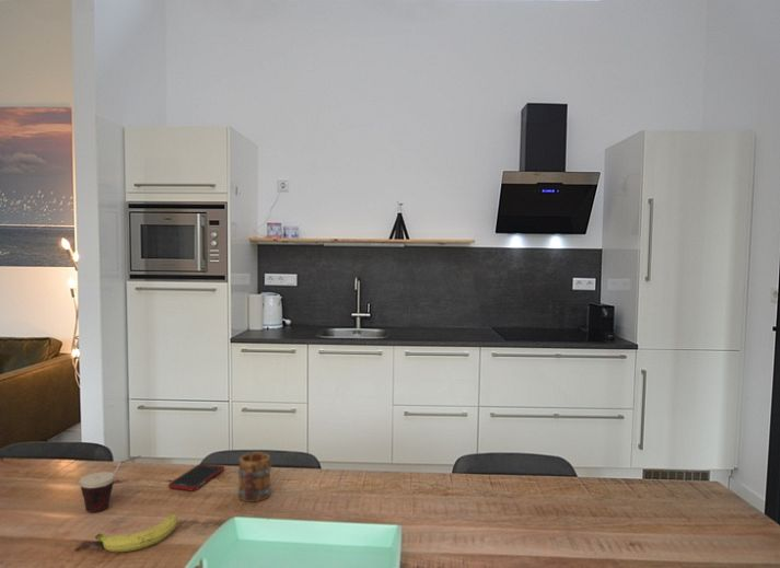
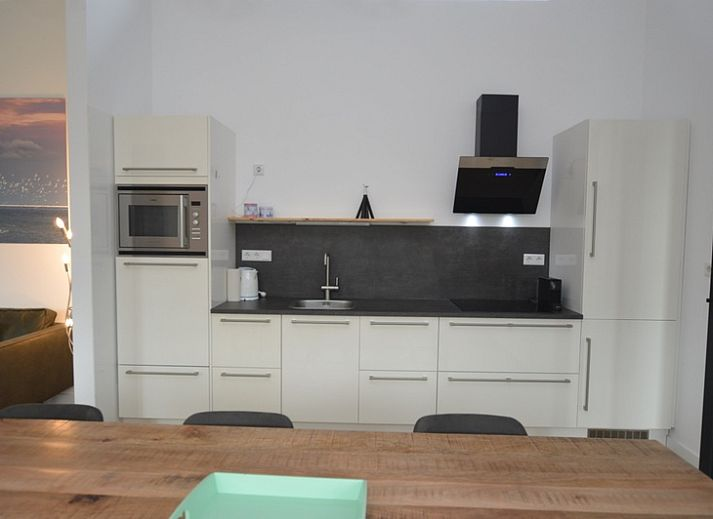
- mug [236,451,272,503]
- cup [79,454,142,513]
- fruit [94,513,178,553]
- cell phone [167,463,225,491]
